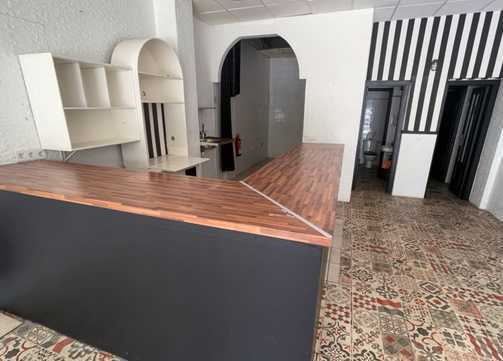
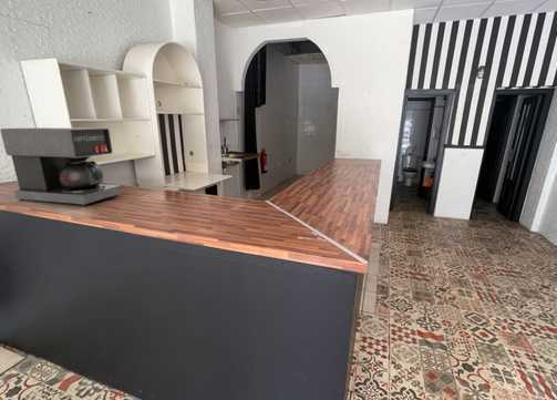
+ coffee maker [0,126,123,207]
